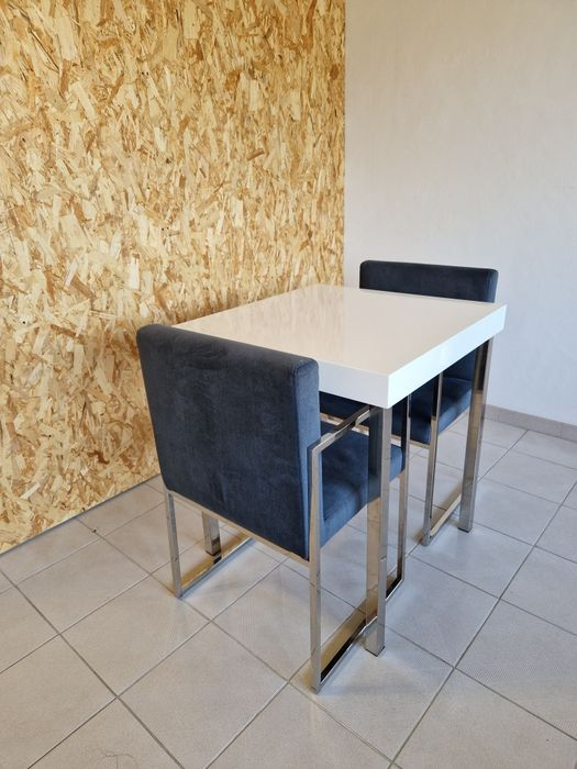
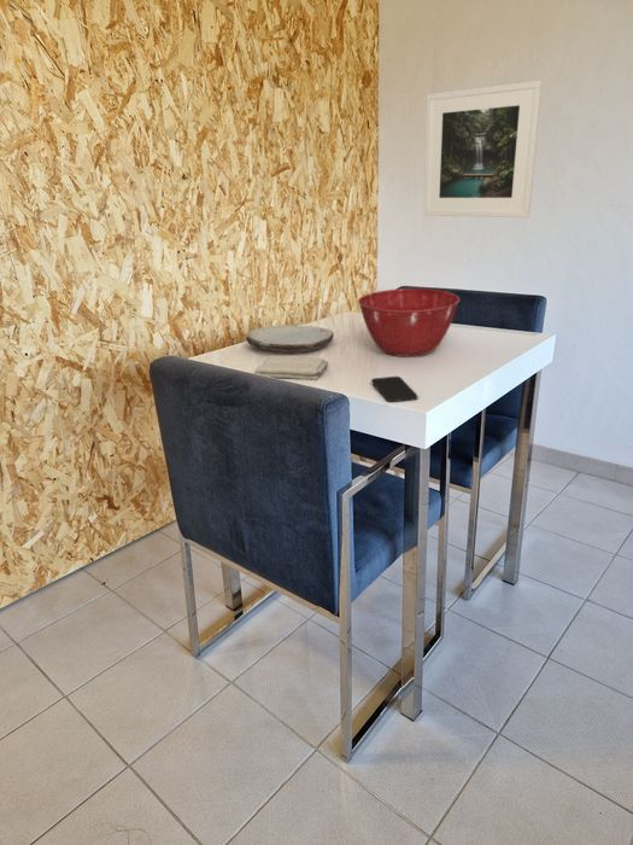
+ plate [245,325,335,352]
+ smartphone [370,375,418,403]
+ mixing bowl [357,287,461,359]
+ washcloth [253,354,329,381]
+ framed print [422,80,544,218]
